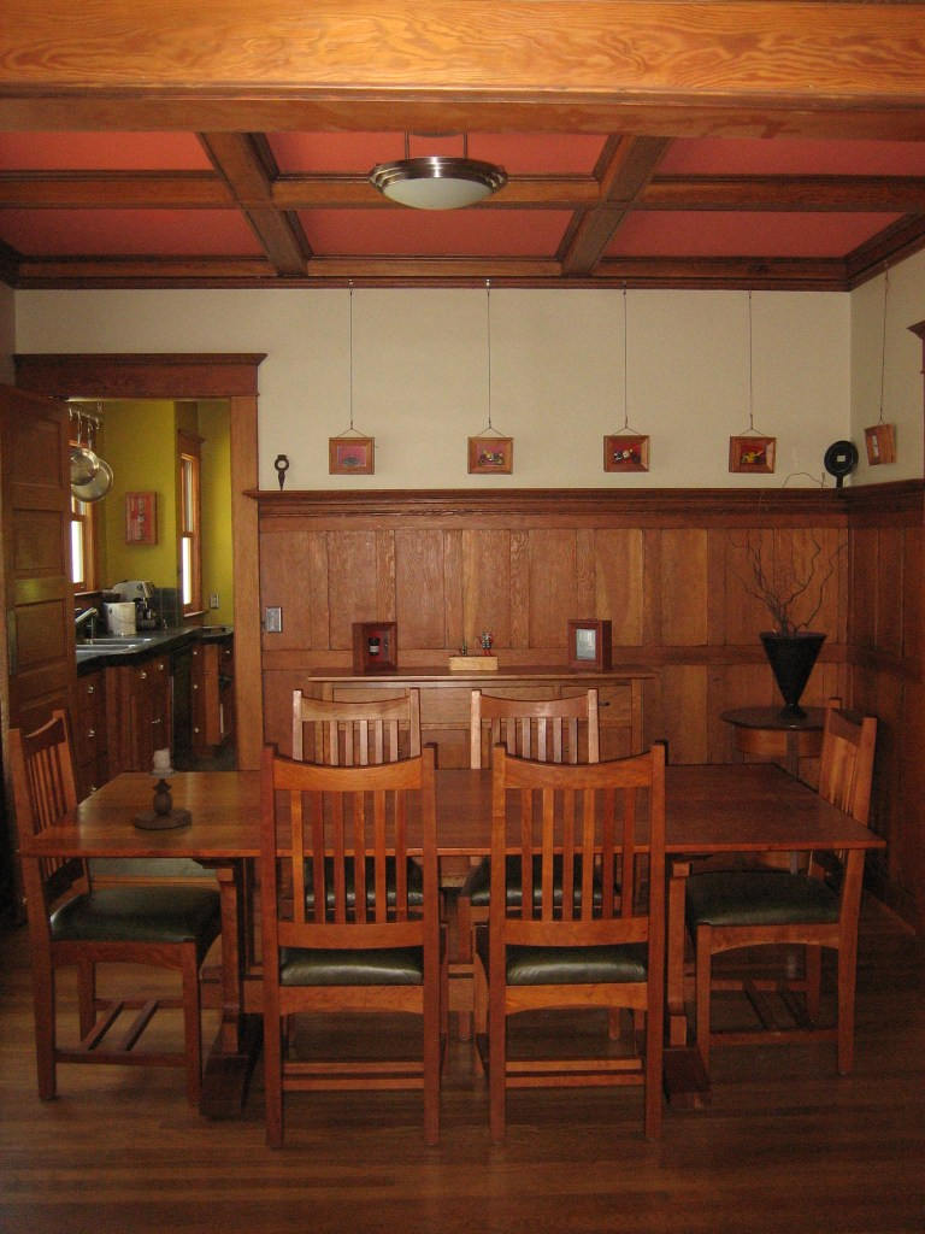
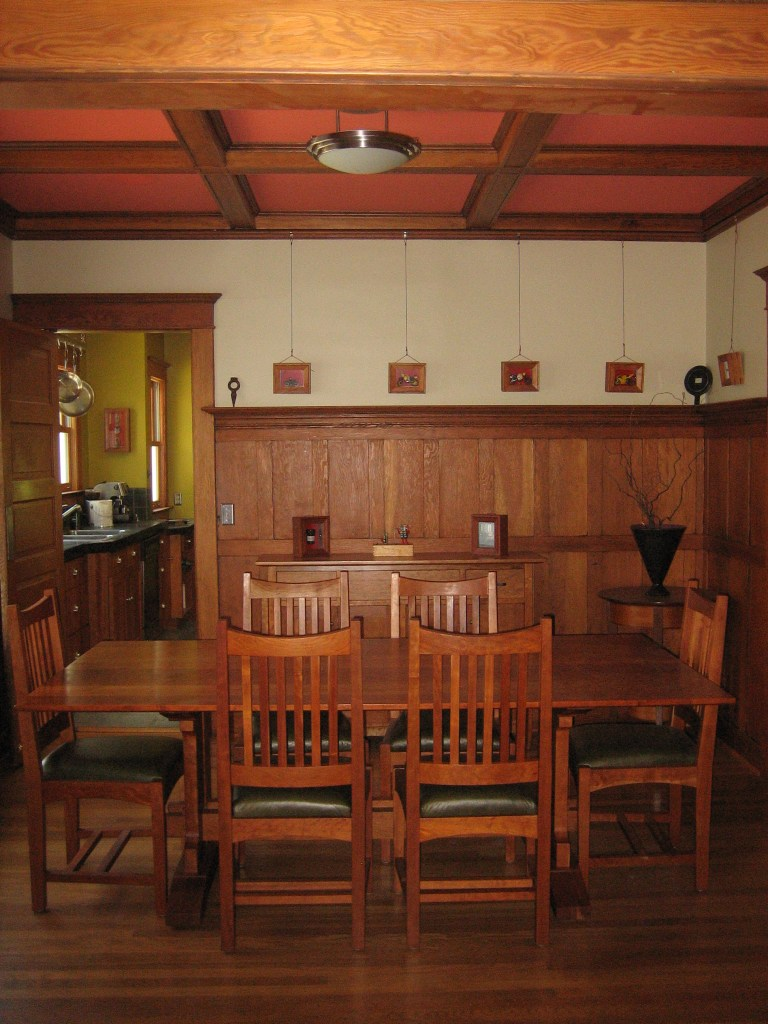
- candlestick [132,747,193,830]
